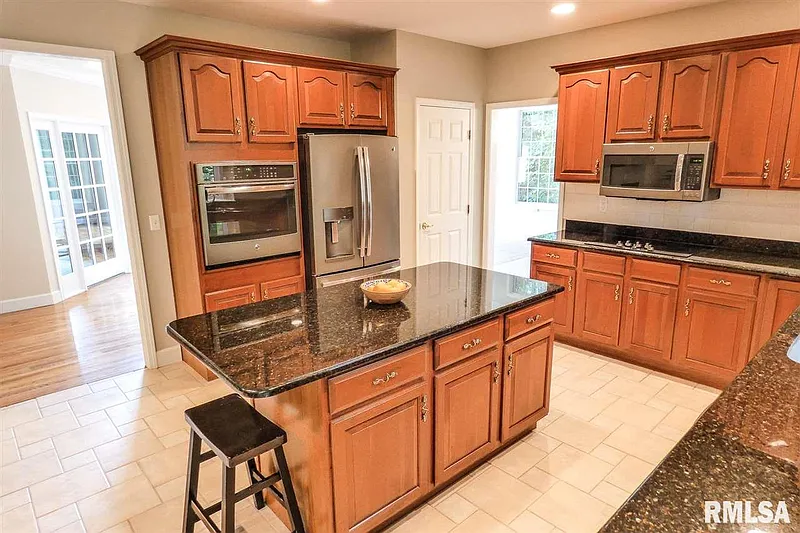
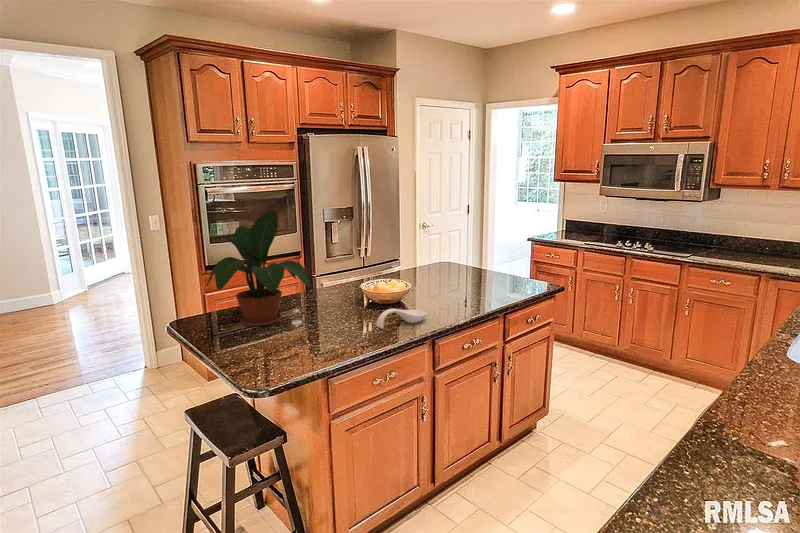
+ spoon rest [376,308,428,329]
+ potted plant [206,209,311,327]
